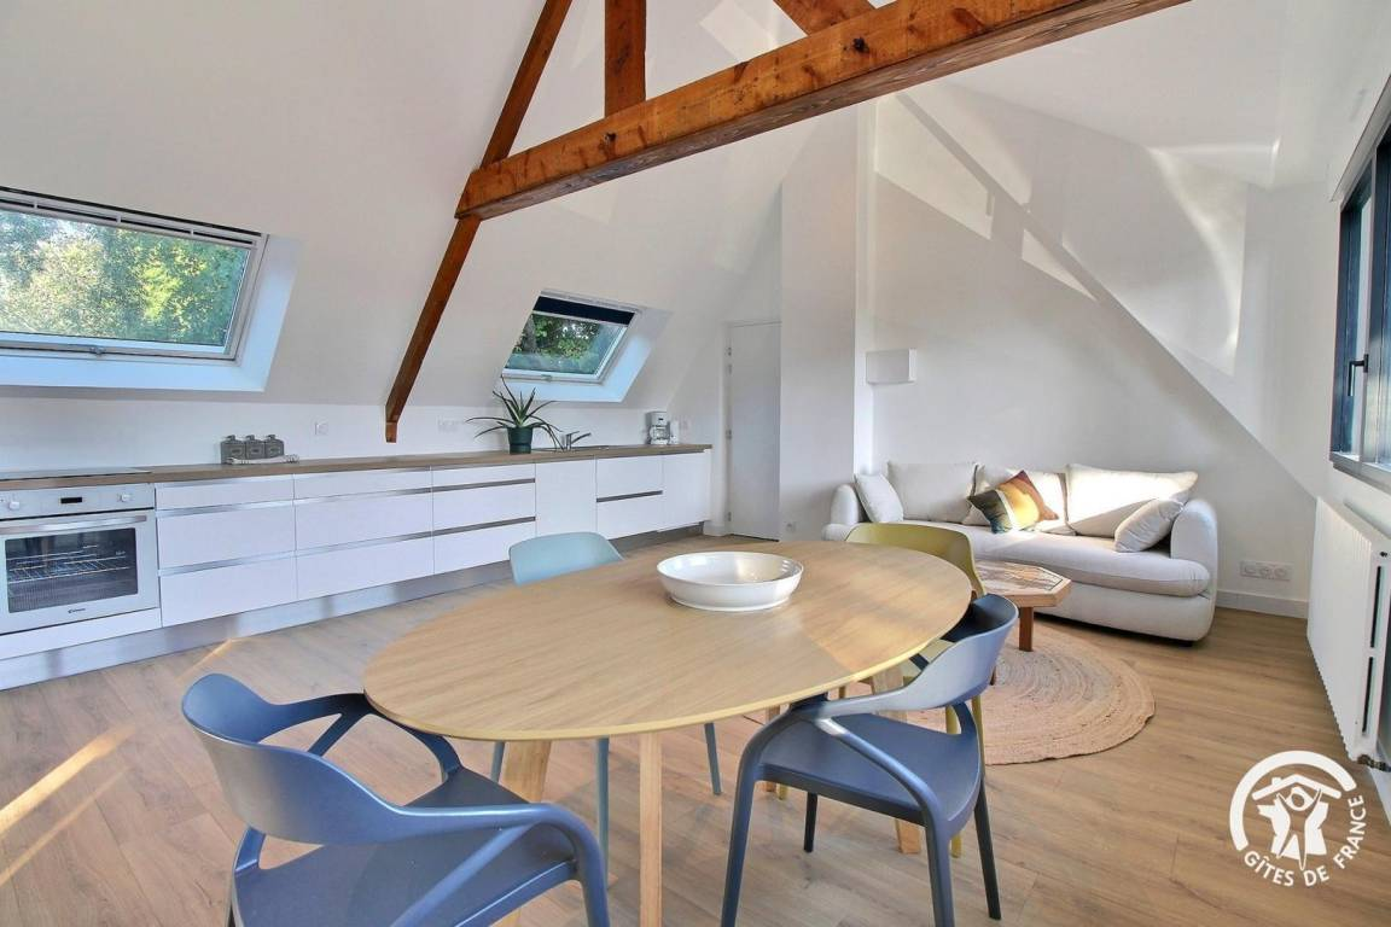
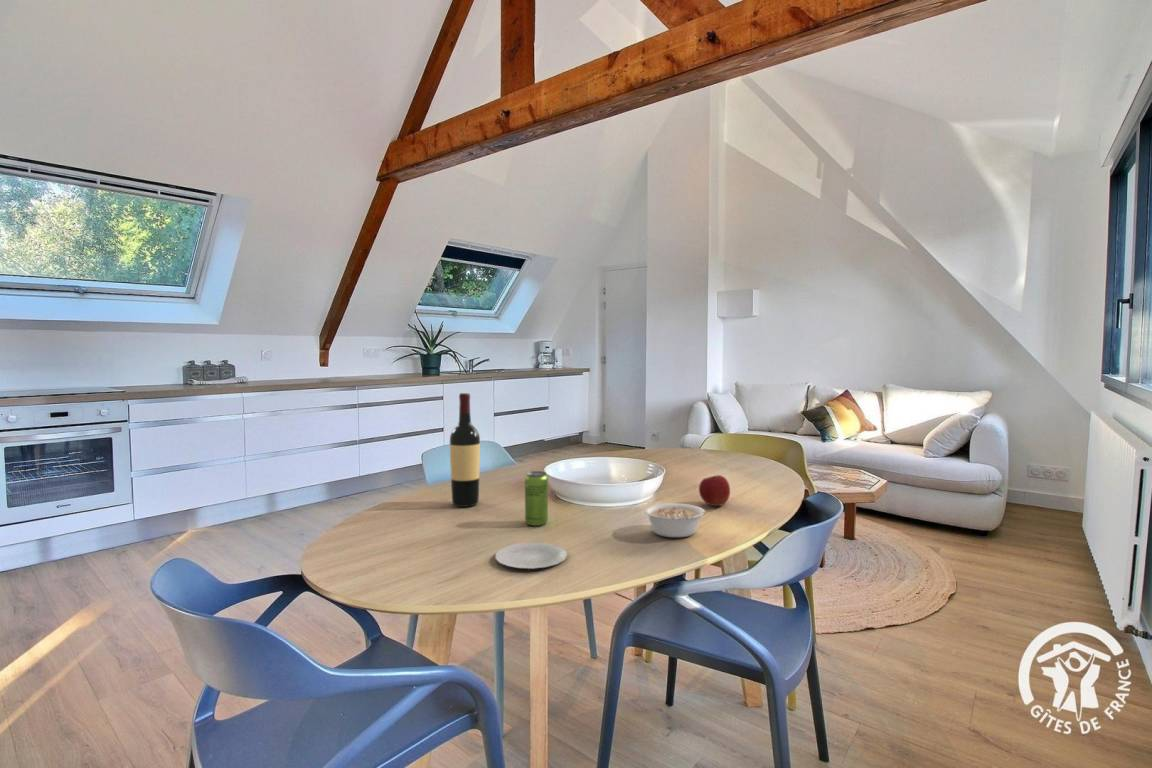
+ plate [494,542,569,570]
+ legume [643,502,718,538]
+ beverage can [524,470,549,527]
+ wine bottle [449,392,481,508]
+ apple [698,474,731,507]
